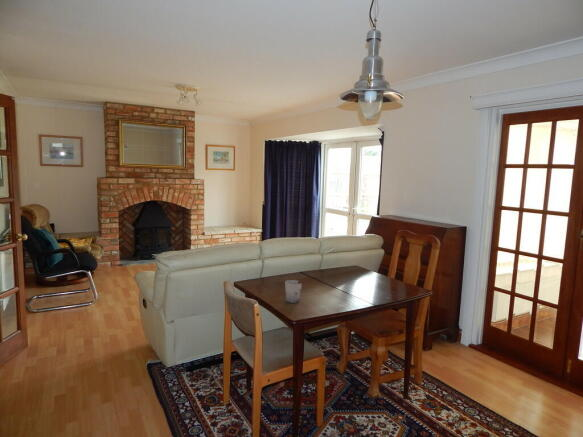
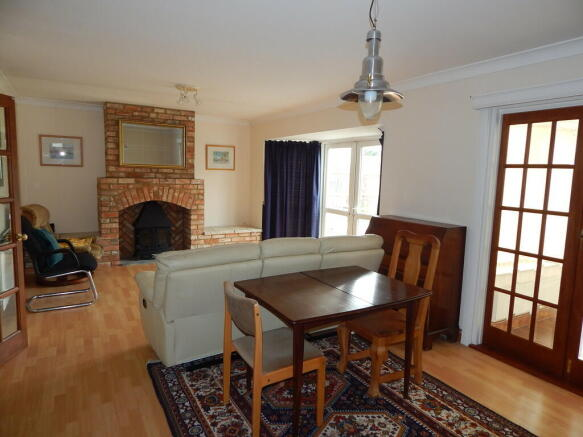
- cup [284,279,303,304]
